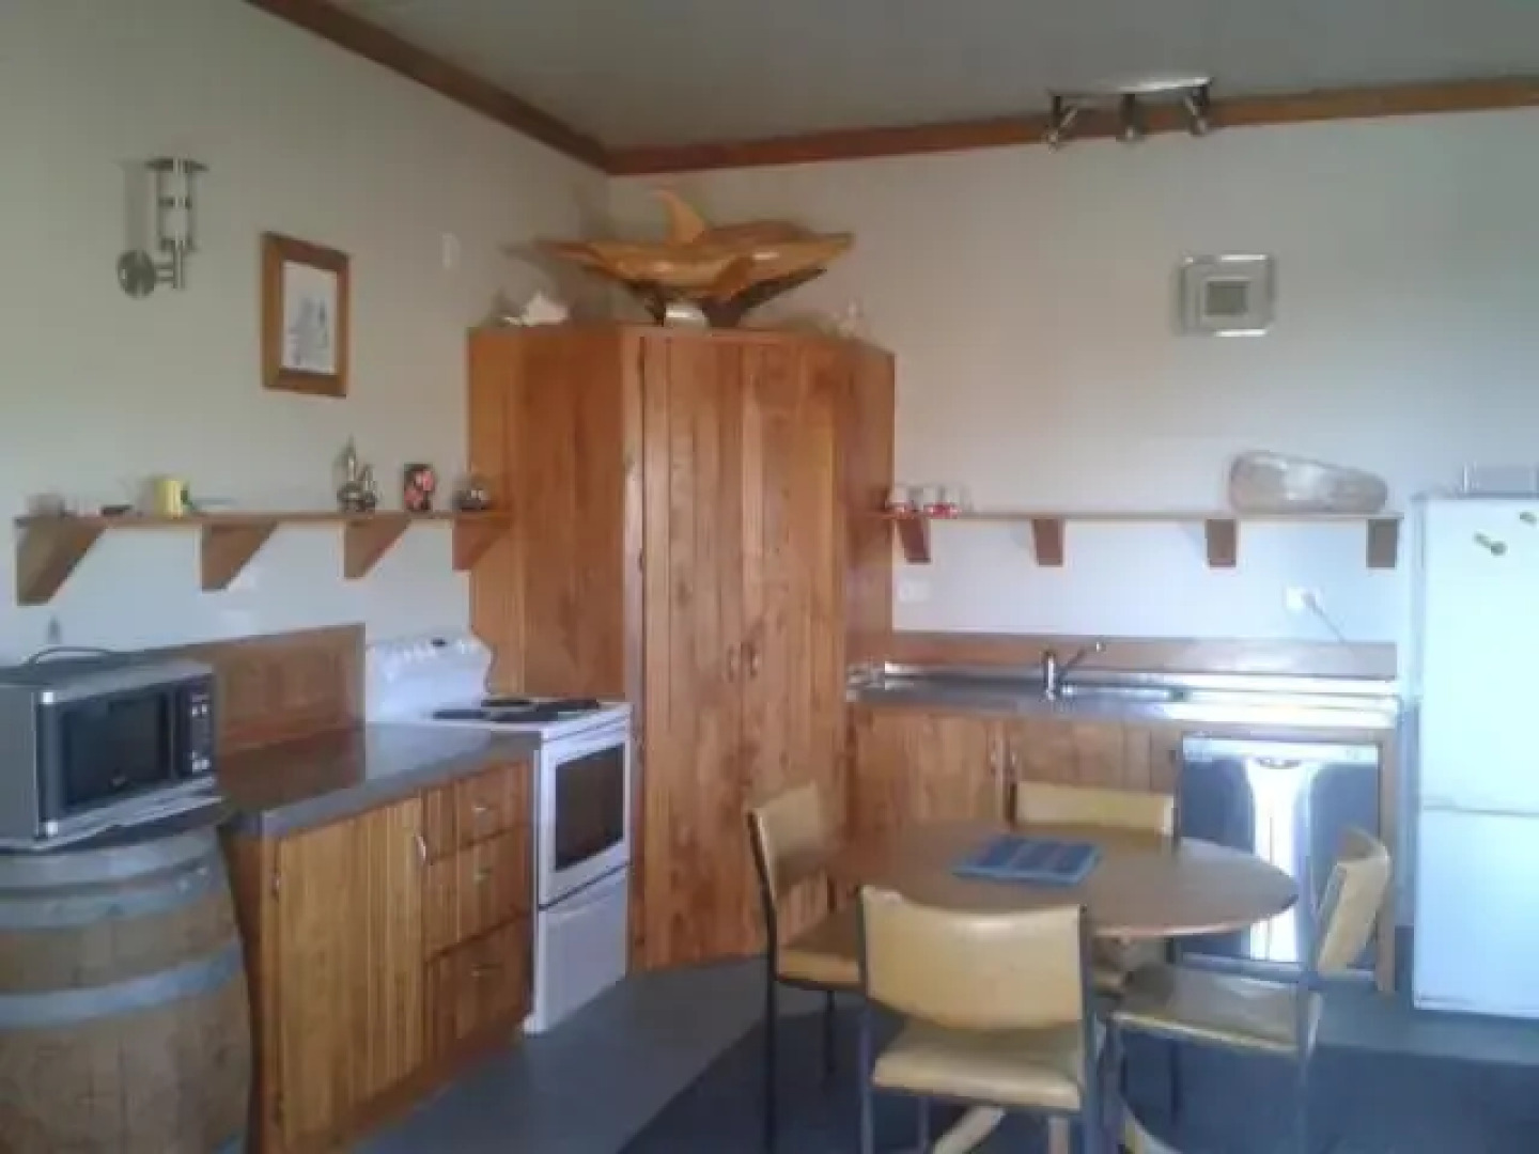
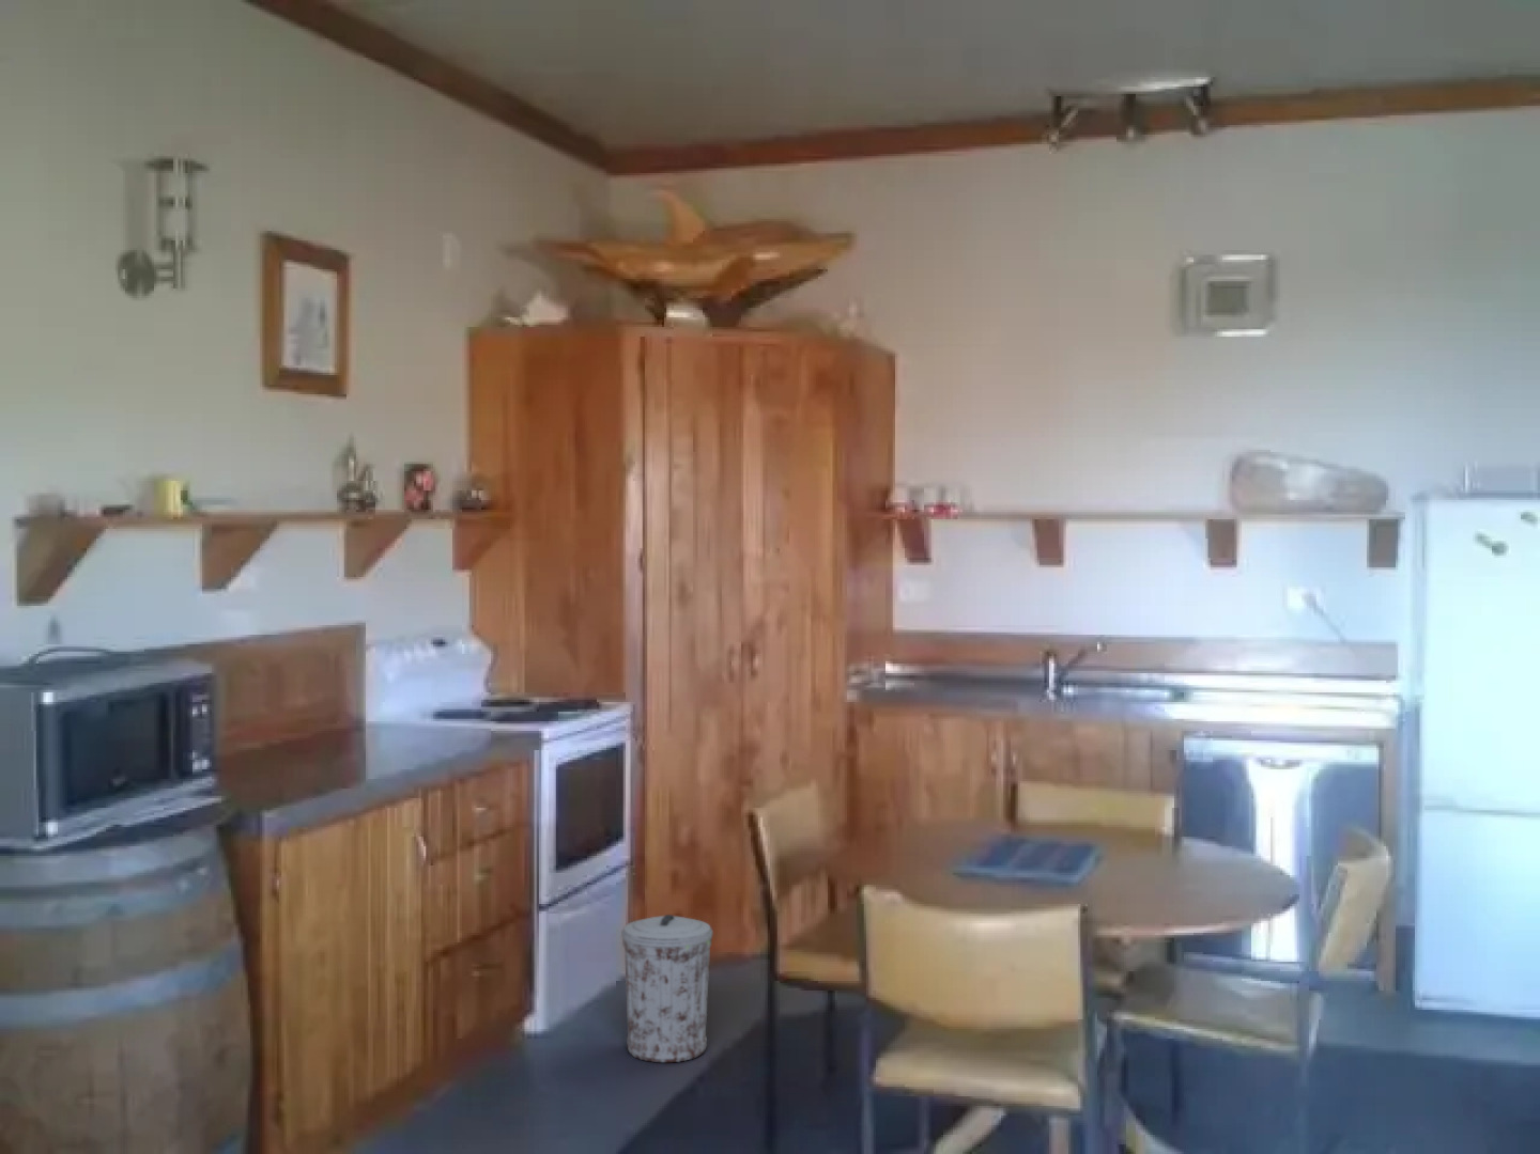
+ trash can [621,914,713,1063]
